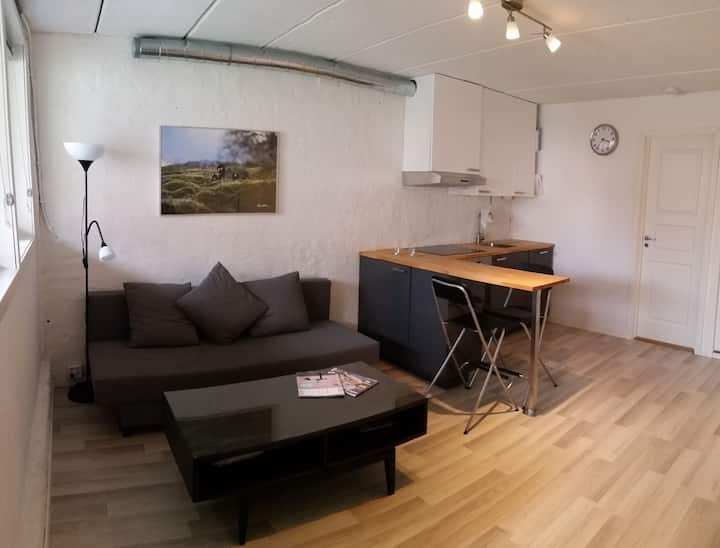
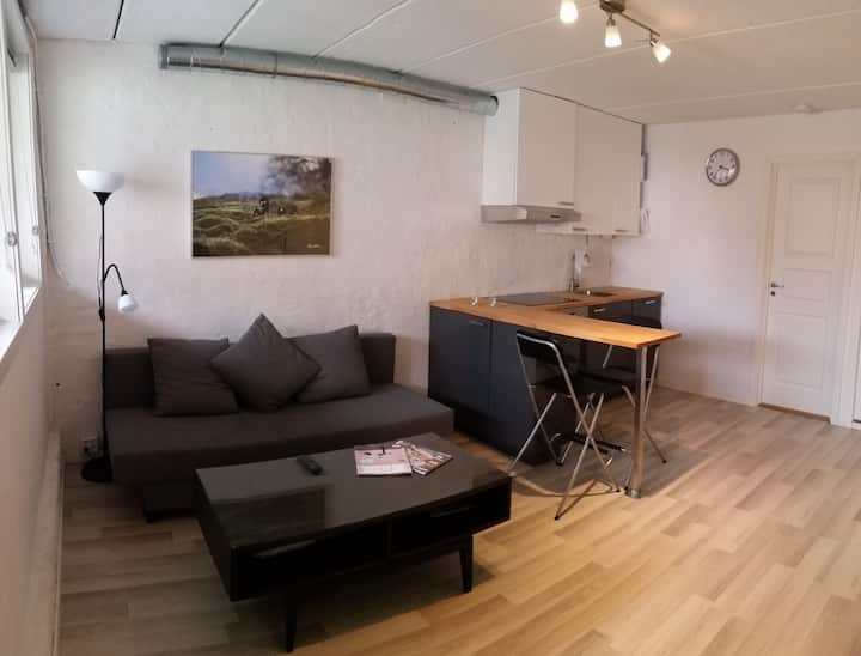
+ remote control [295,454,323,475]
